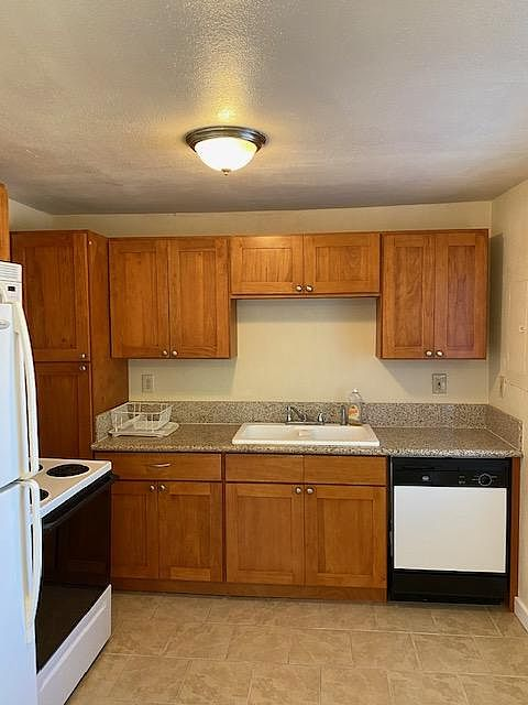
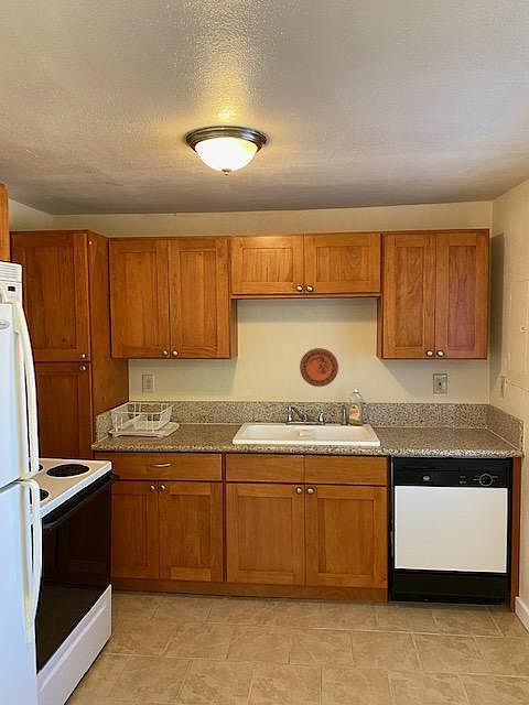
+ decorative plate [299,347,339,388]
